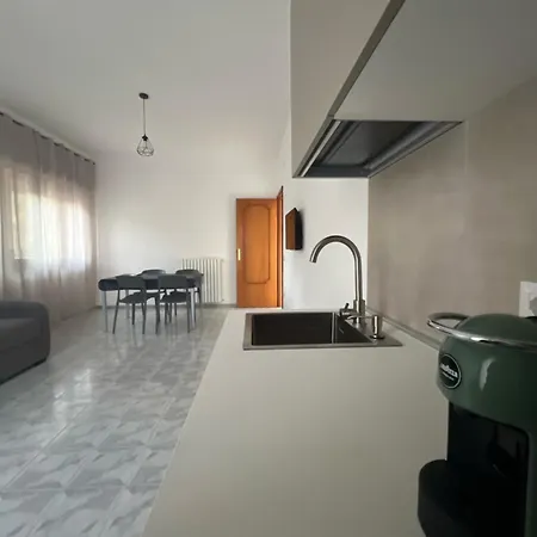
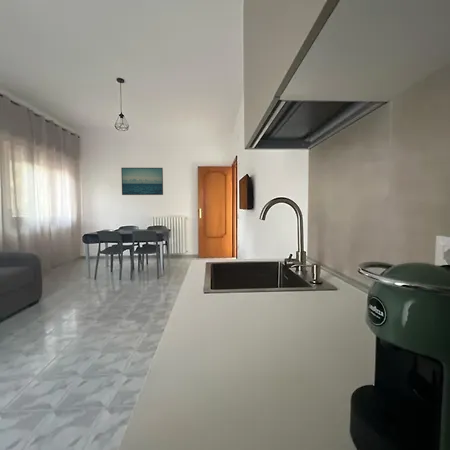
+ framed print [120,167,164,196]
